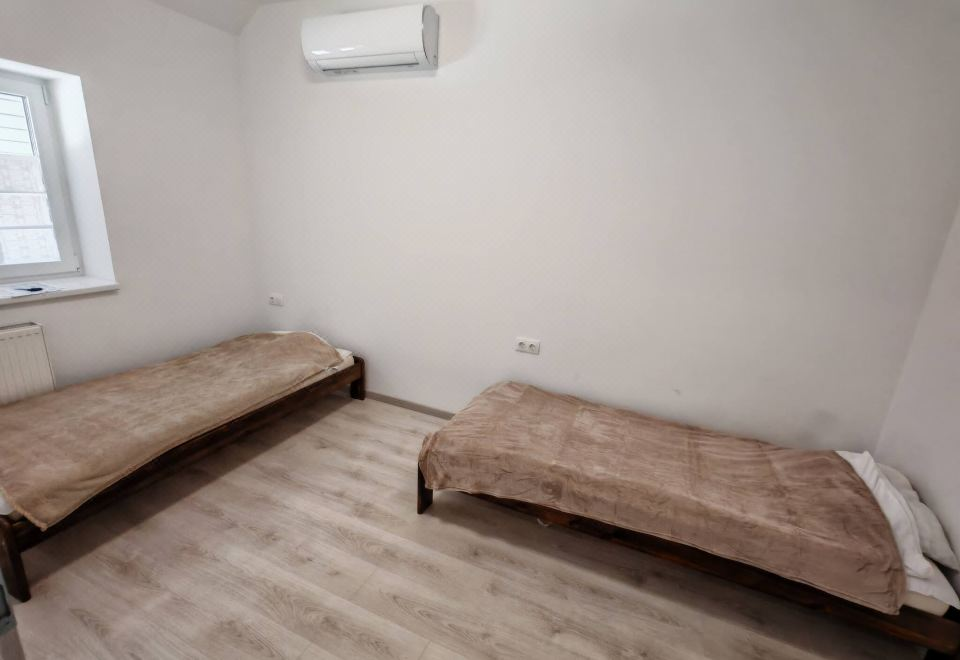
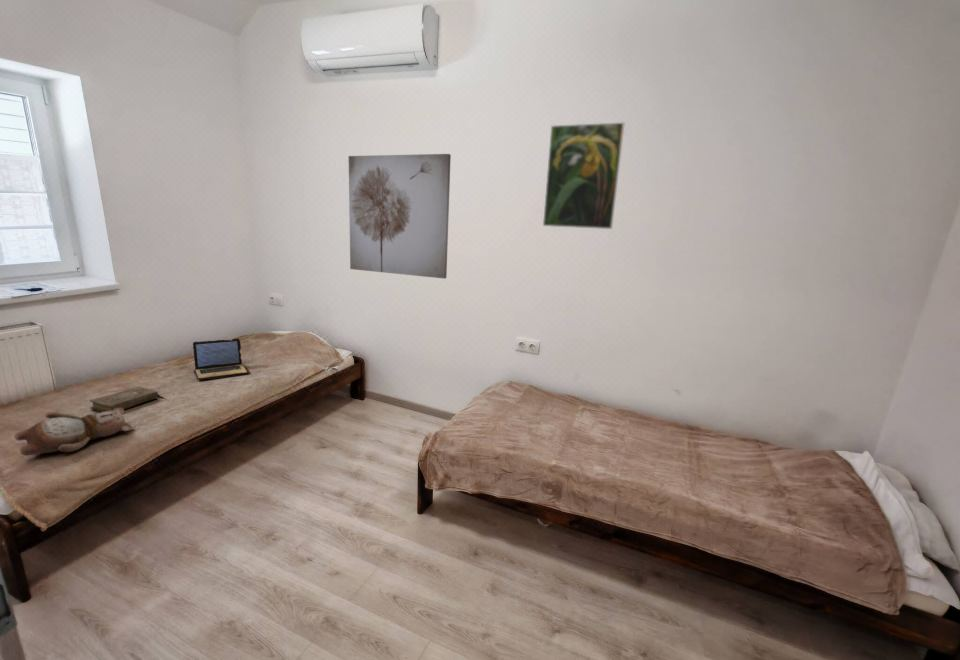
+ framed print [542,121,625,230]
+ teddy bear [14,408,133,456]
+ book [89,385,159,412]
+ laptop [192,337,250,380]
+ wall art [348,153,452,280]
